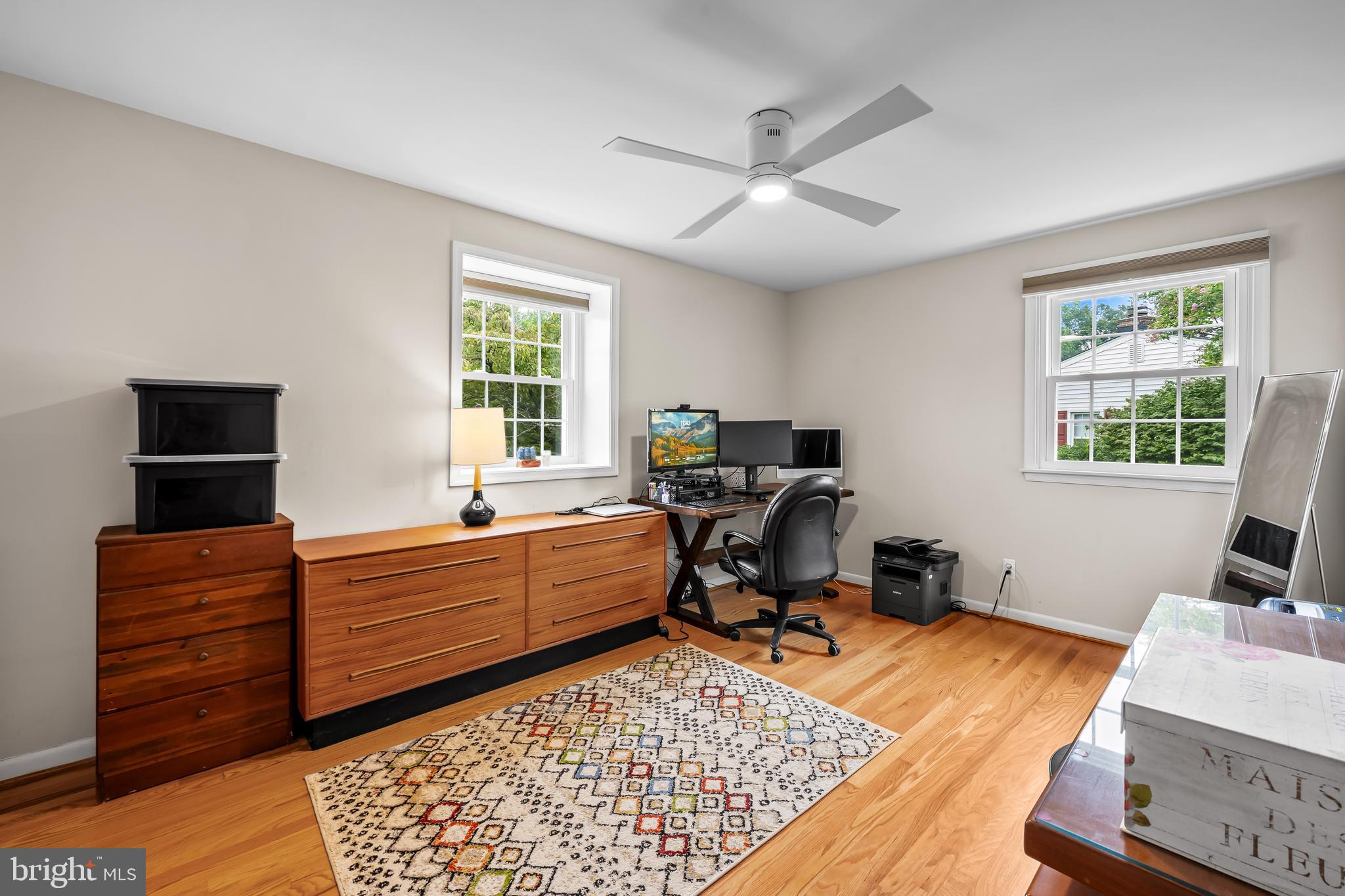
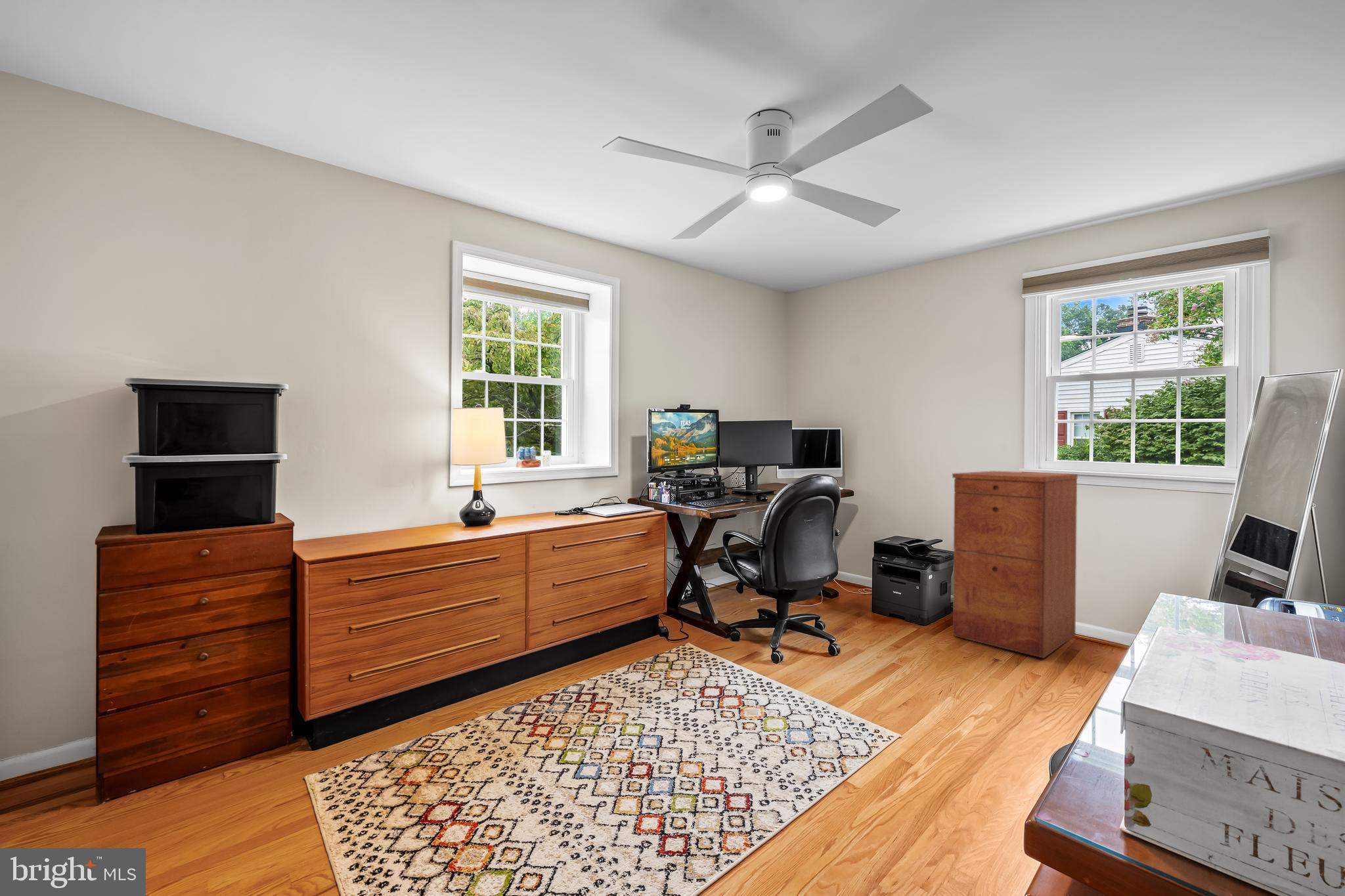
+ filing cabinet [952,471,1078,659]
